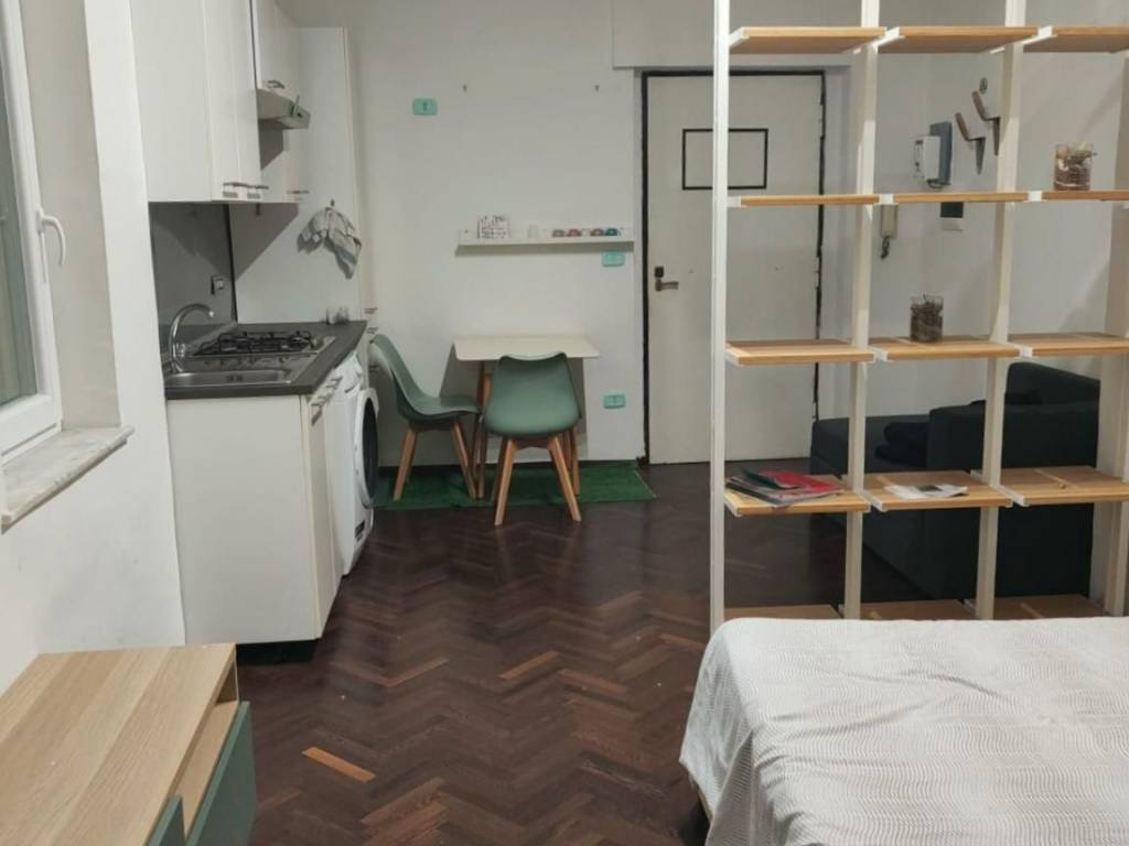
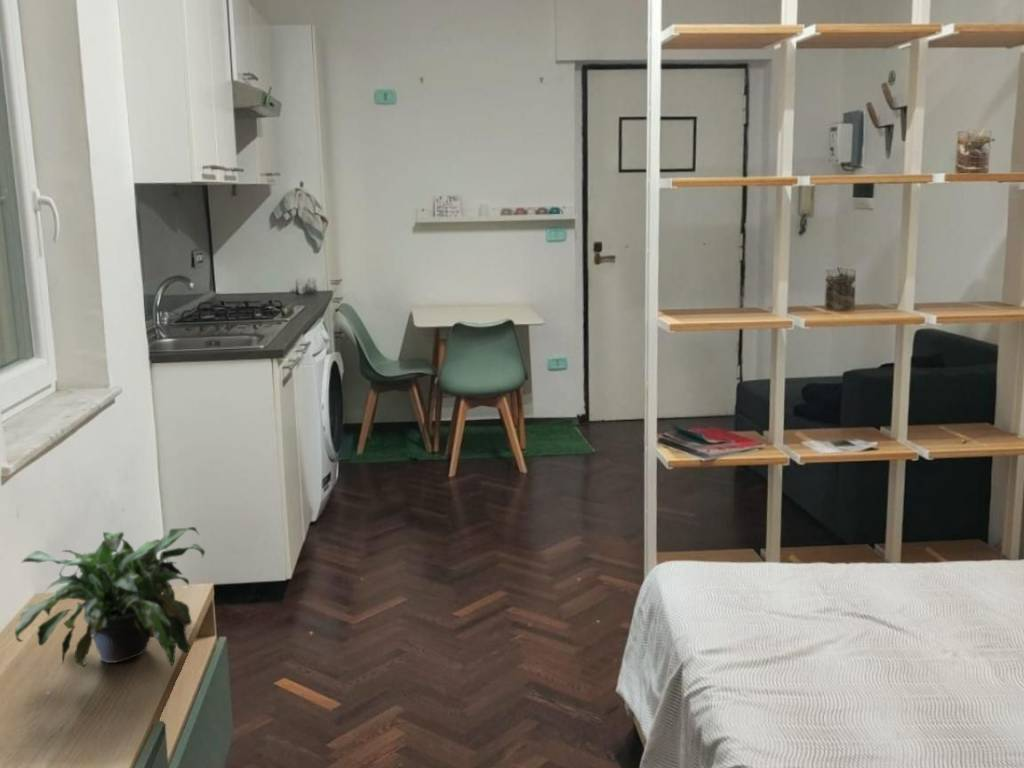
+ potted plant [14,526,206,668]
